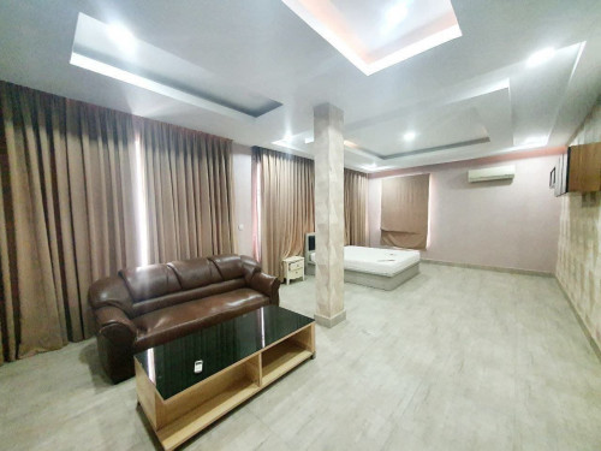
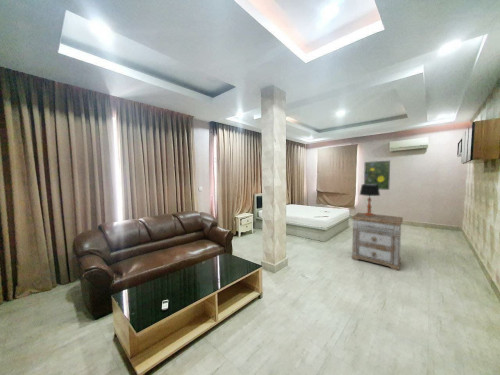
+ table lamp [359,183,381,216]
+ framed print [363,160,391,191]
+ nightstand [350,212,404,271]
